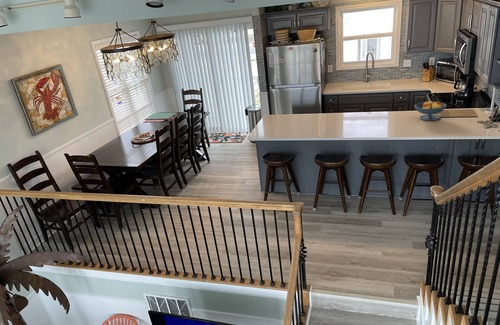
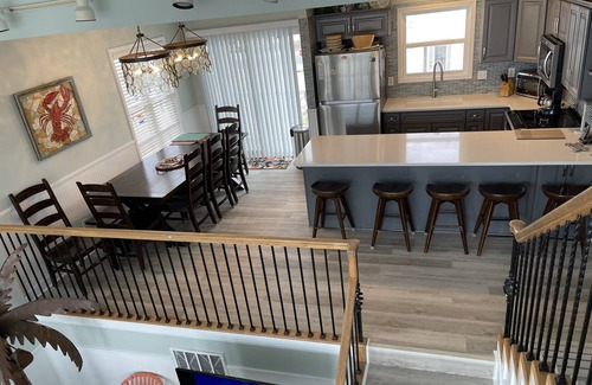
- fruit bowl [414,100,447,122]
